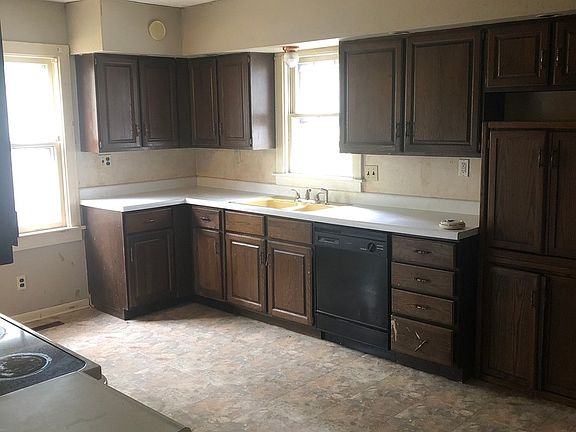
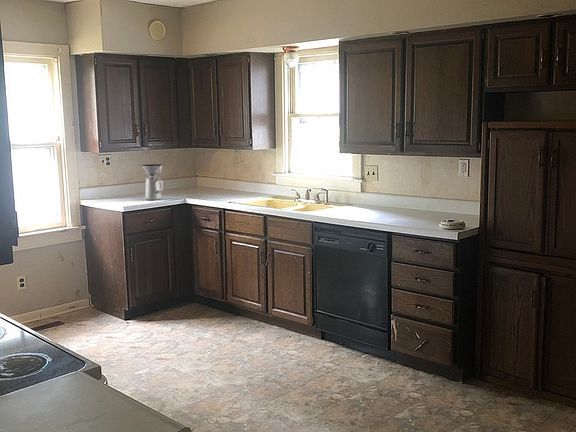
+ coffee maker [141,163,164,201]
